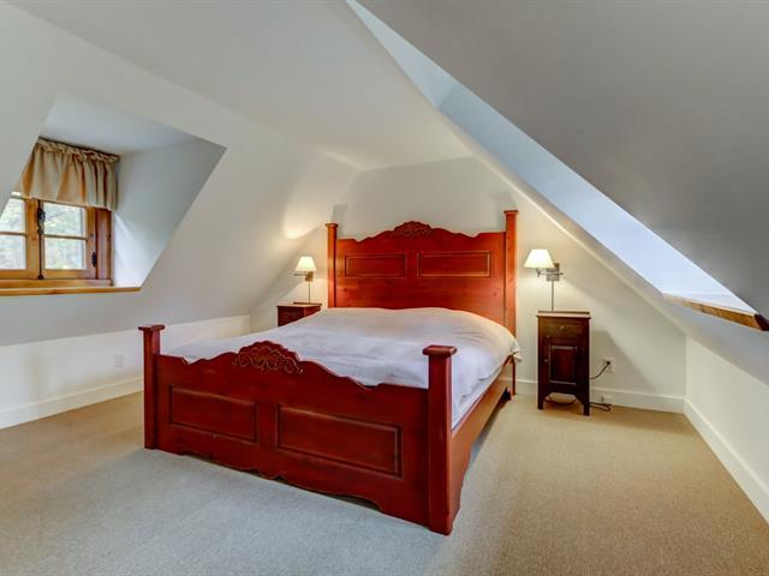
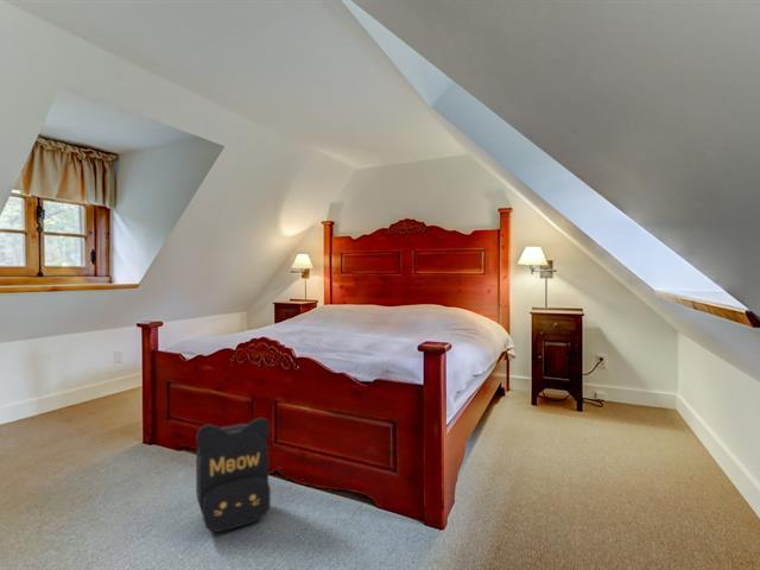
+ backpack [195,417,272,533]
